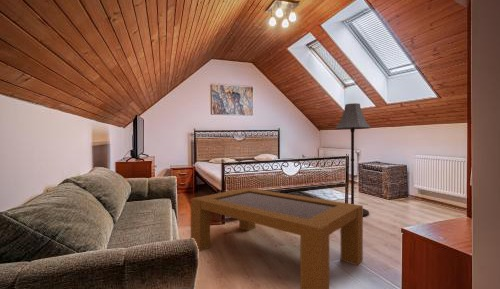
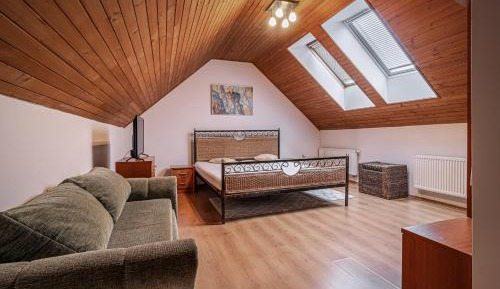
- coffee table [190,187,364,289]
- floor lamp [334,102,372,217]
